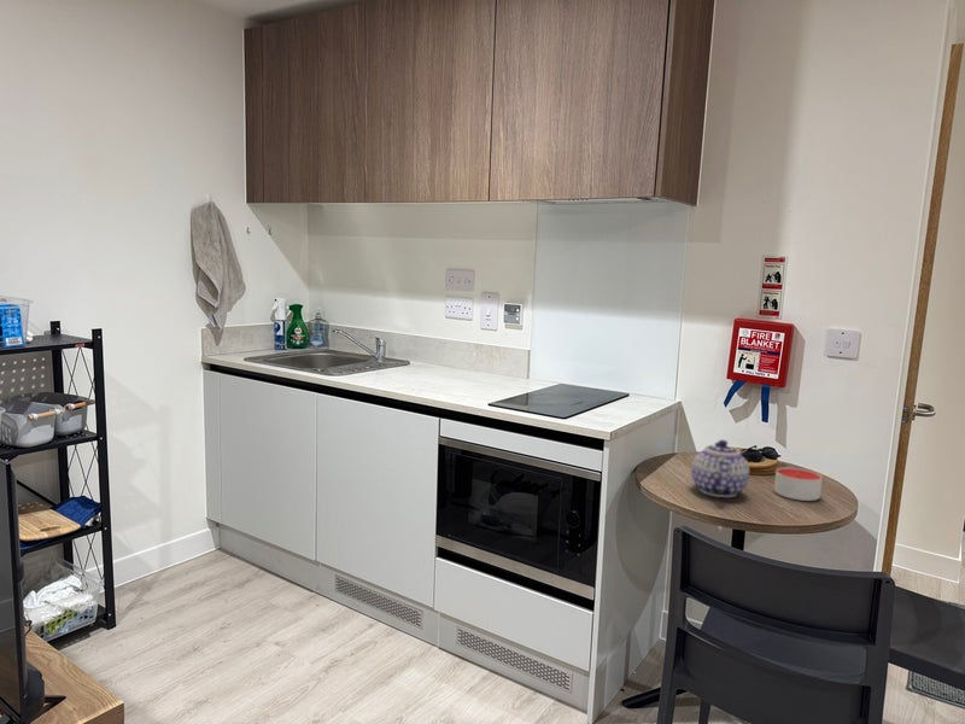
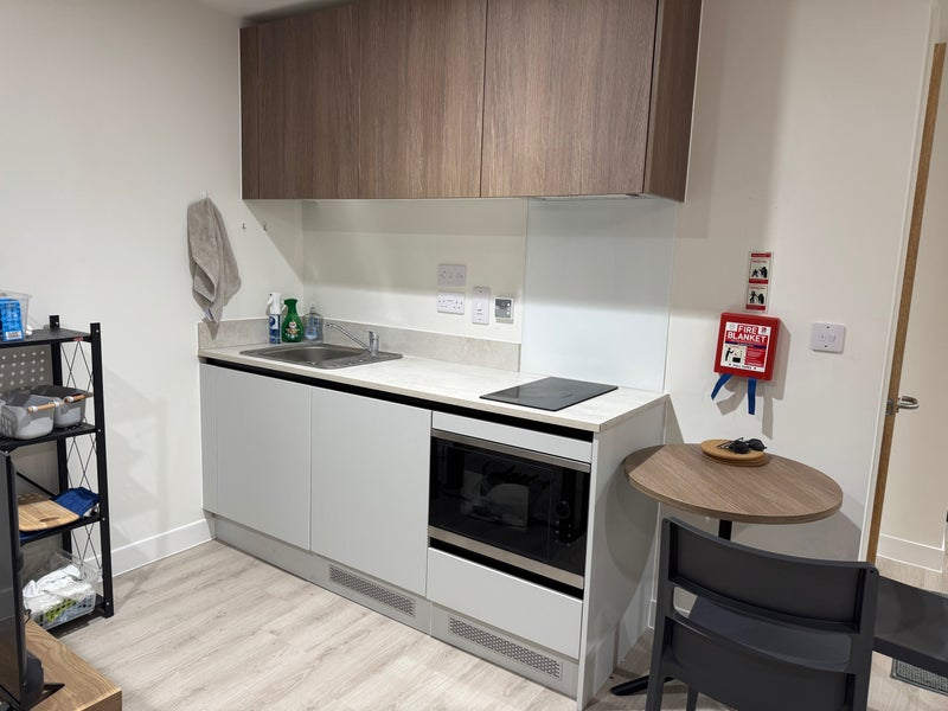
- candle [773,466,824,502]
- teapot [690,439,750,498]
